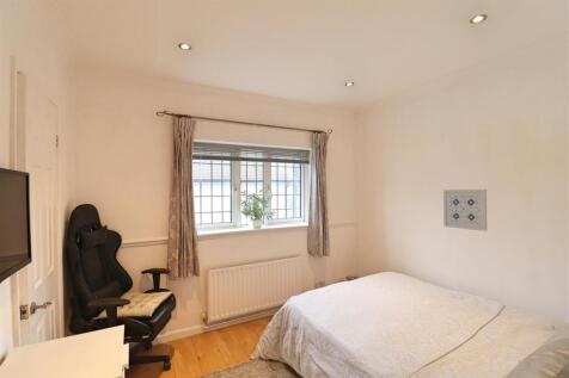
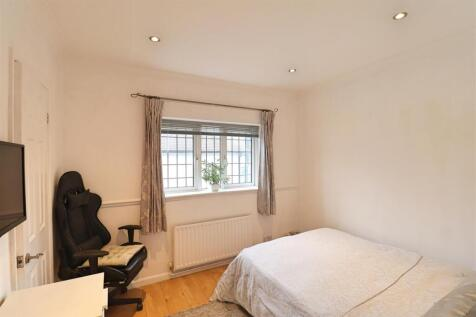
- wall art [442,188,488,233]
